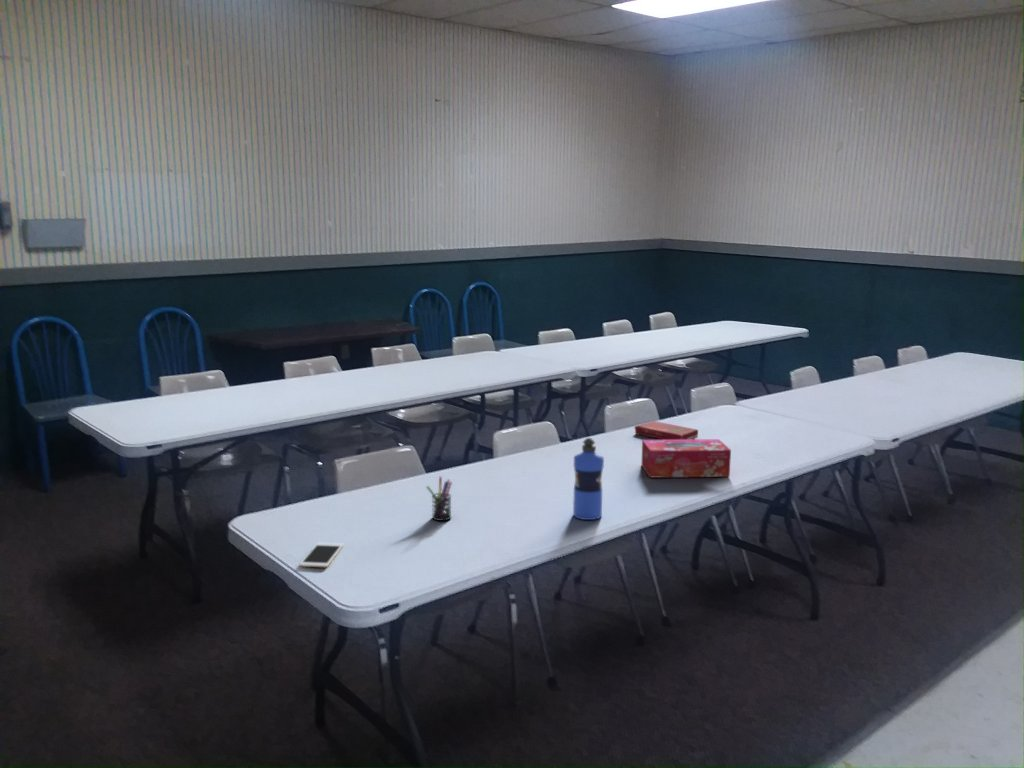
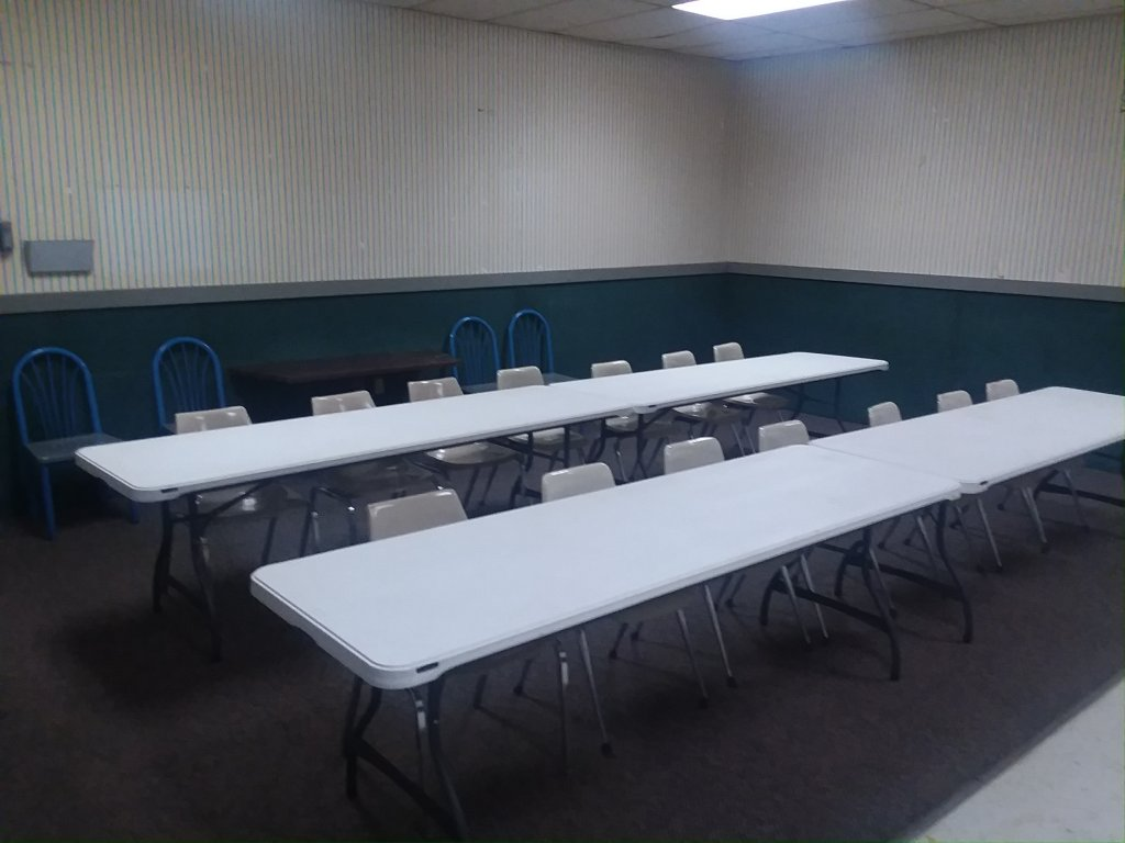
- book [633,420,699,440]
- water bottle [572,437,605,521]
- tissue box [640,438,732,479]
- cell phone [299,542,345,568]
- pen holder [425,476,453,522]
